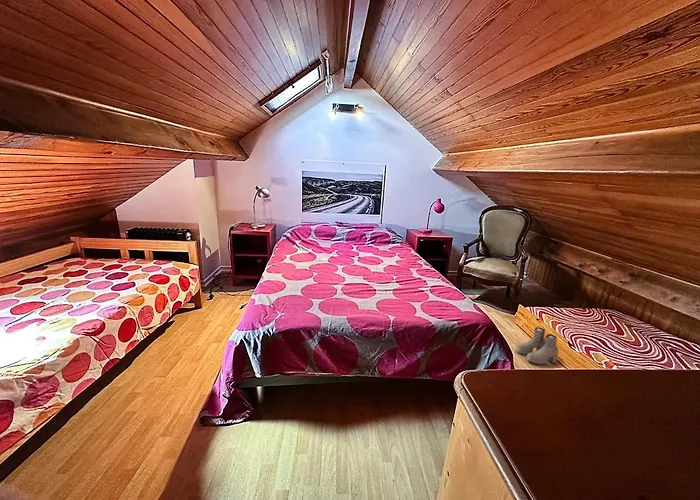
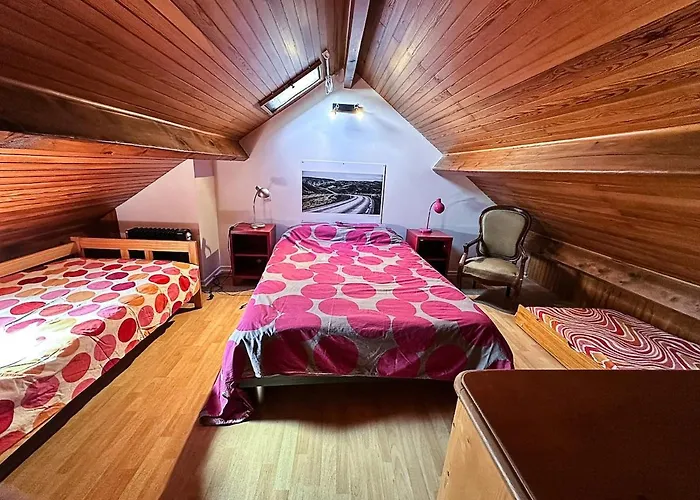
- boots [515,326,559,366]
